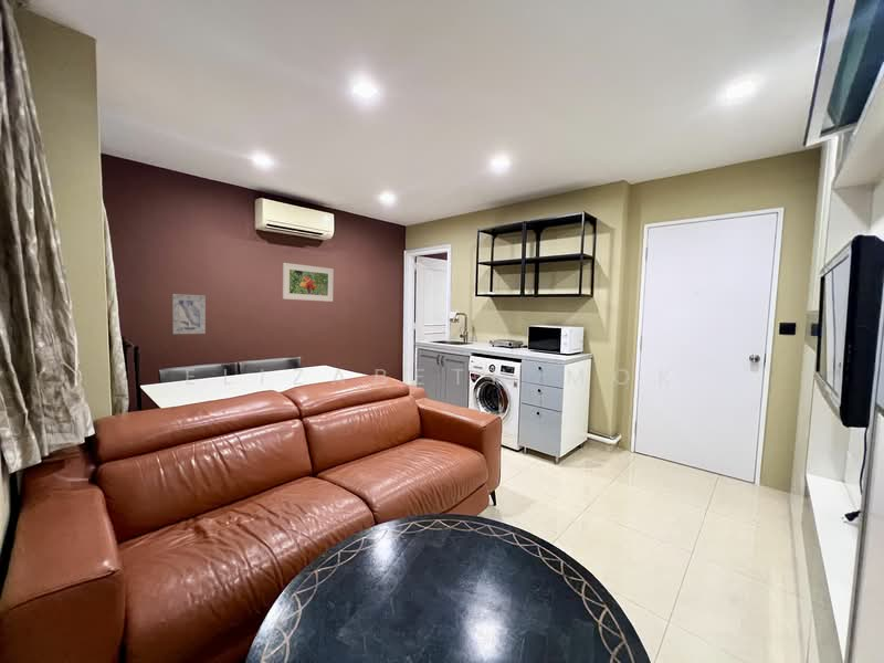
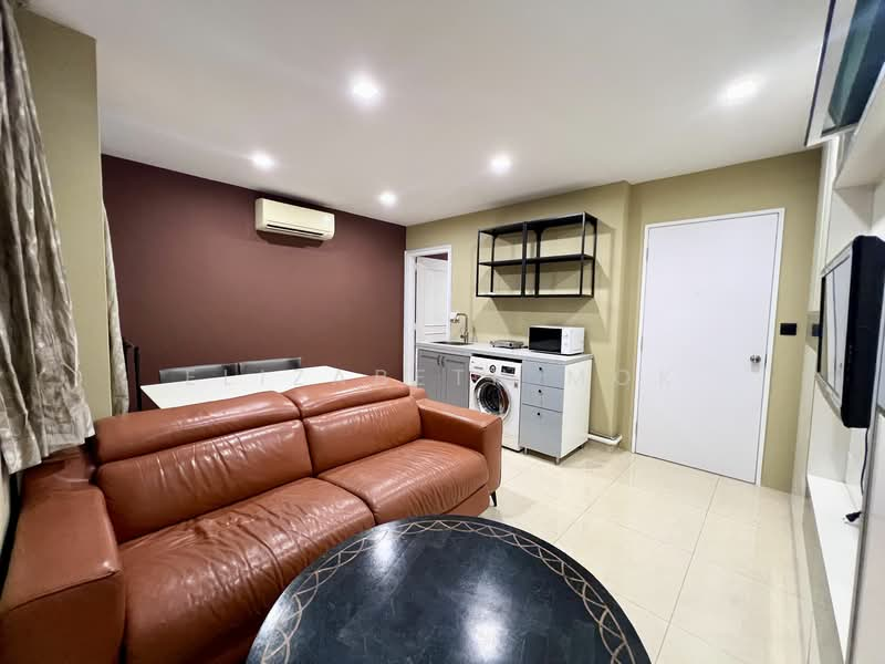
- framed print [282,262,335,303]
- wall art [171,293,207,335]
